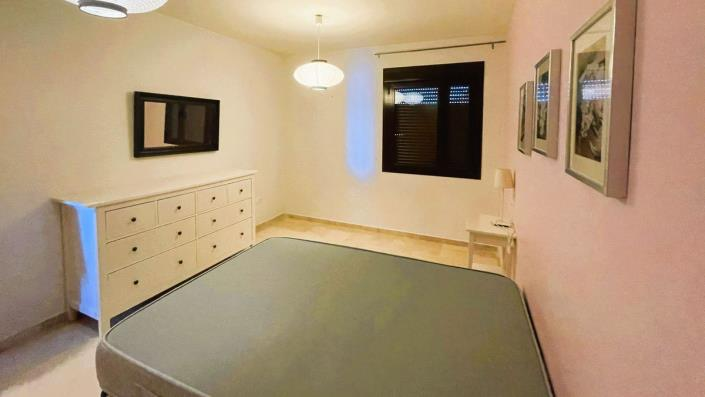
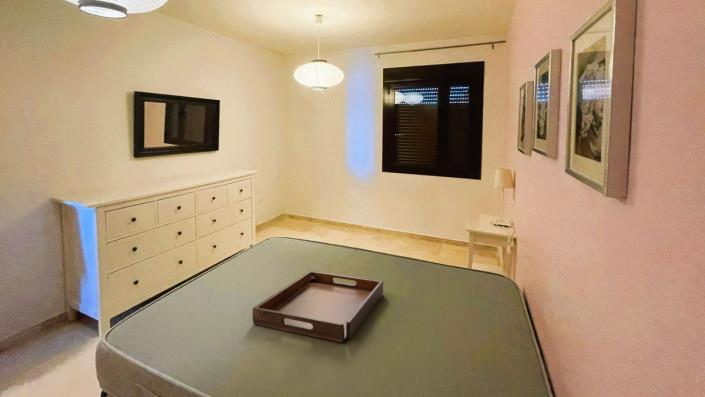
+ serving tray [252,270,384,344]
